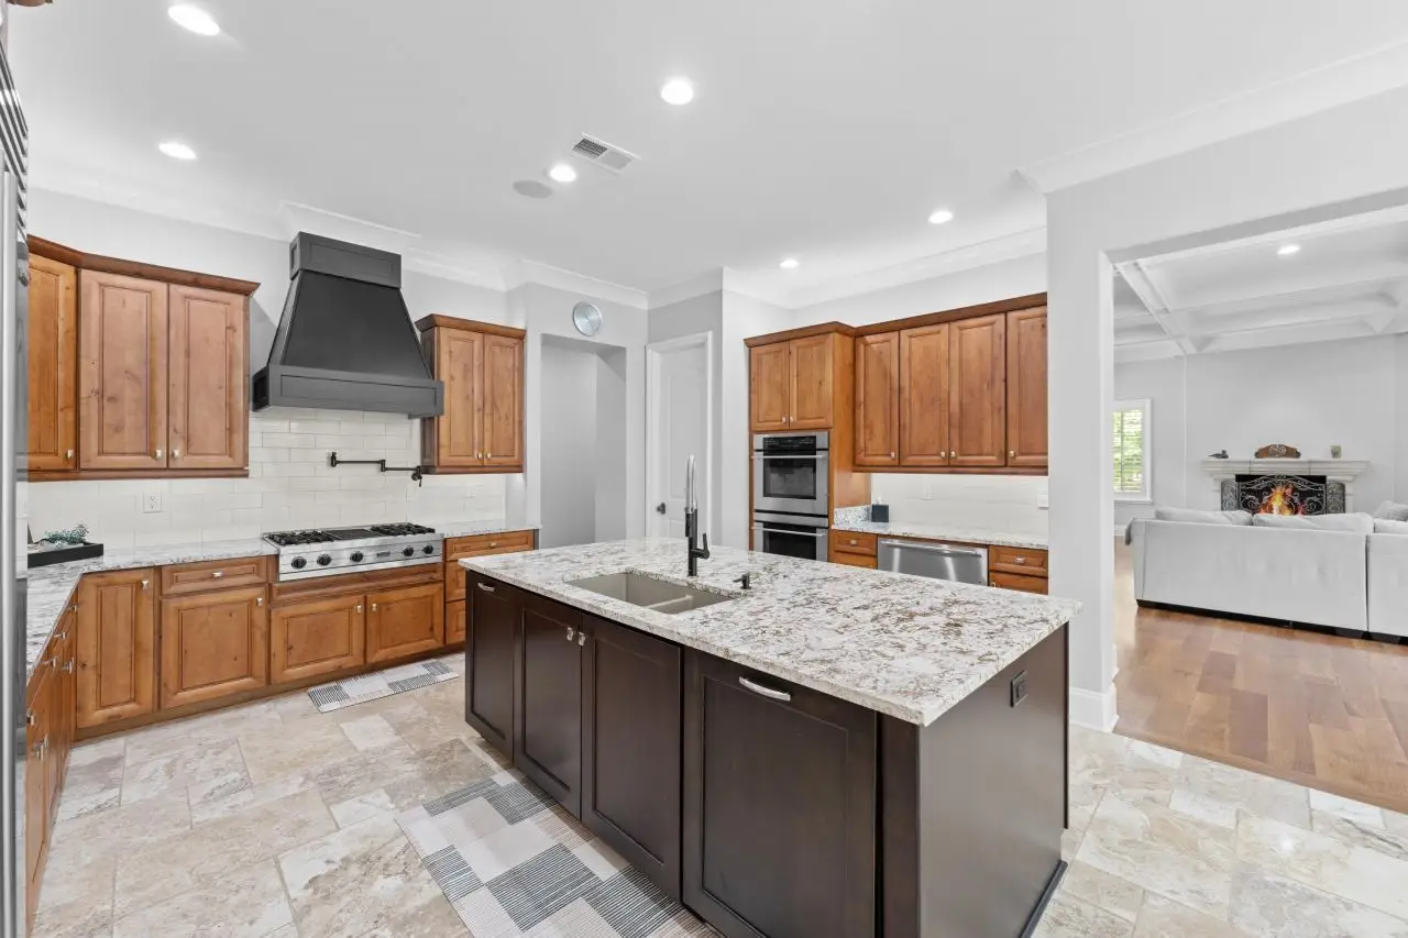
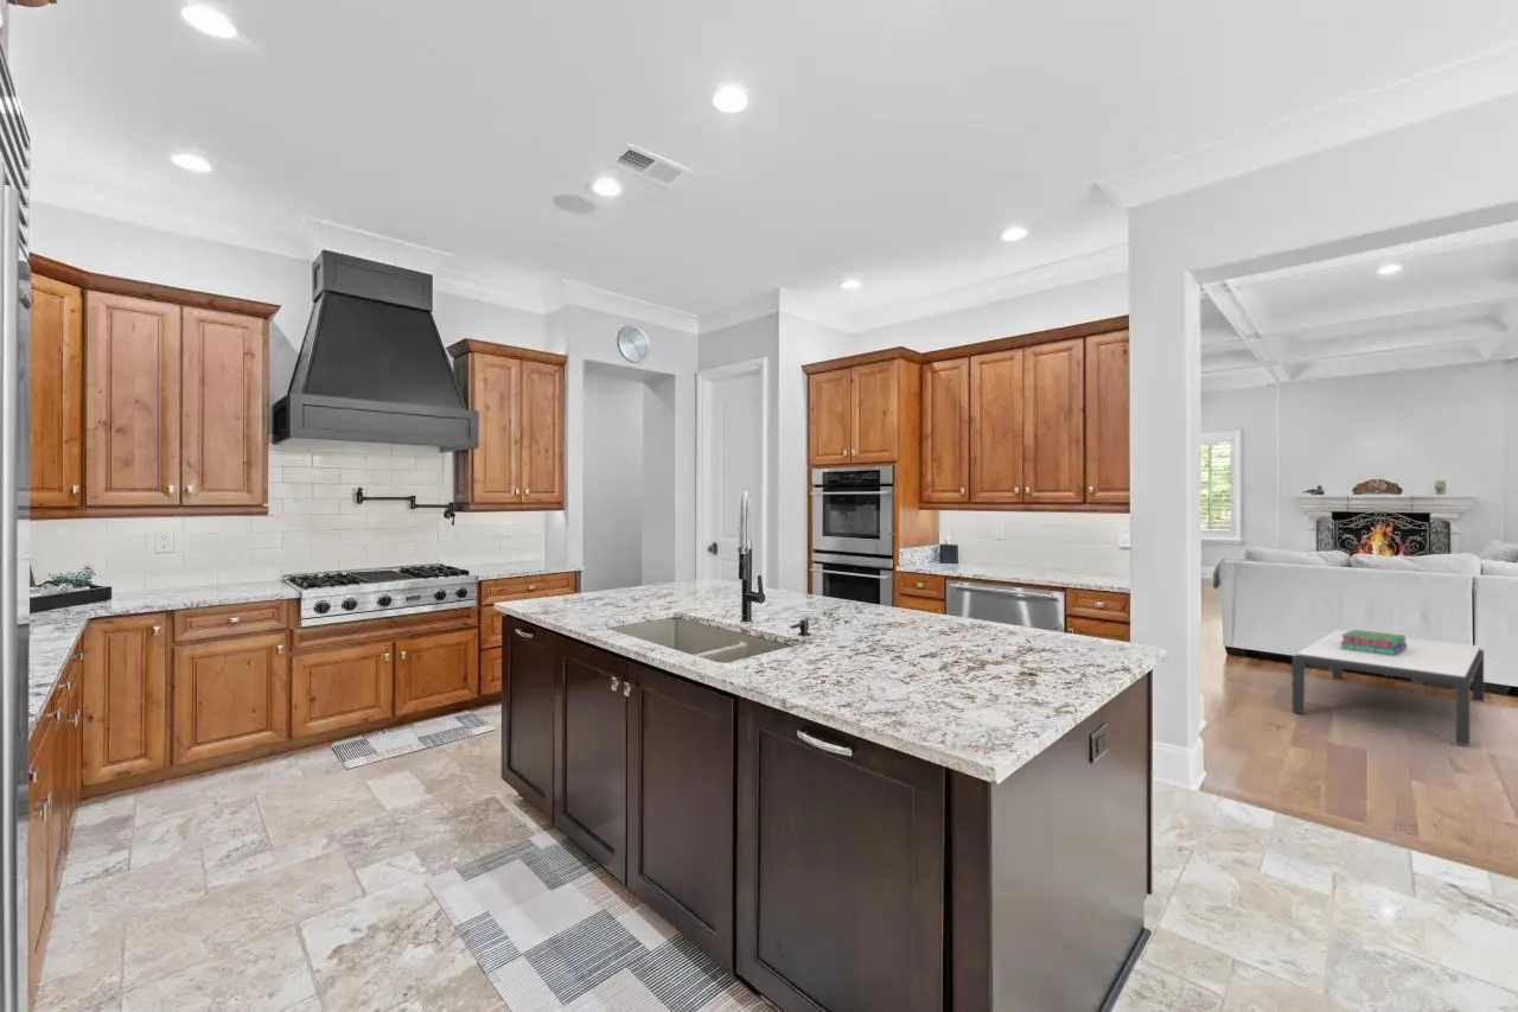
+ stack of books [1339,629,1408,656]
+ coffee table [1291,629,1485,746]
